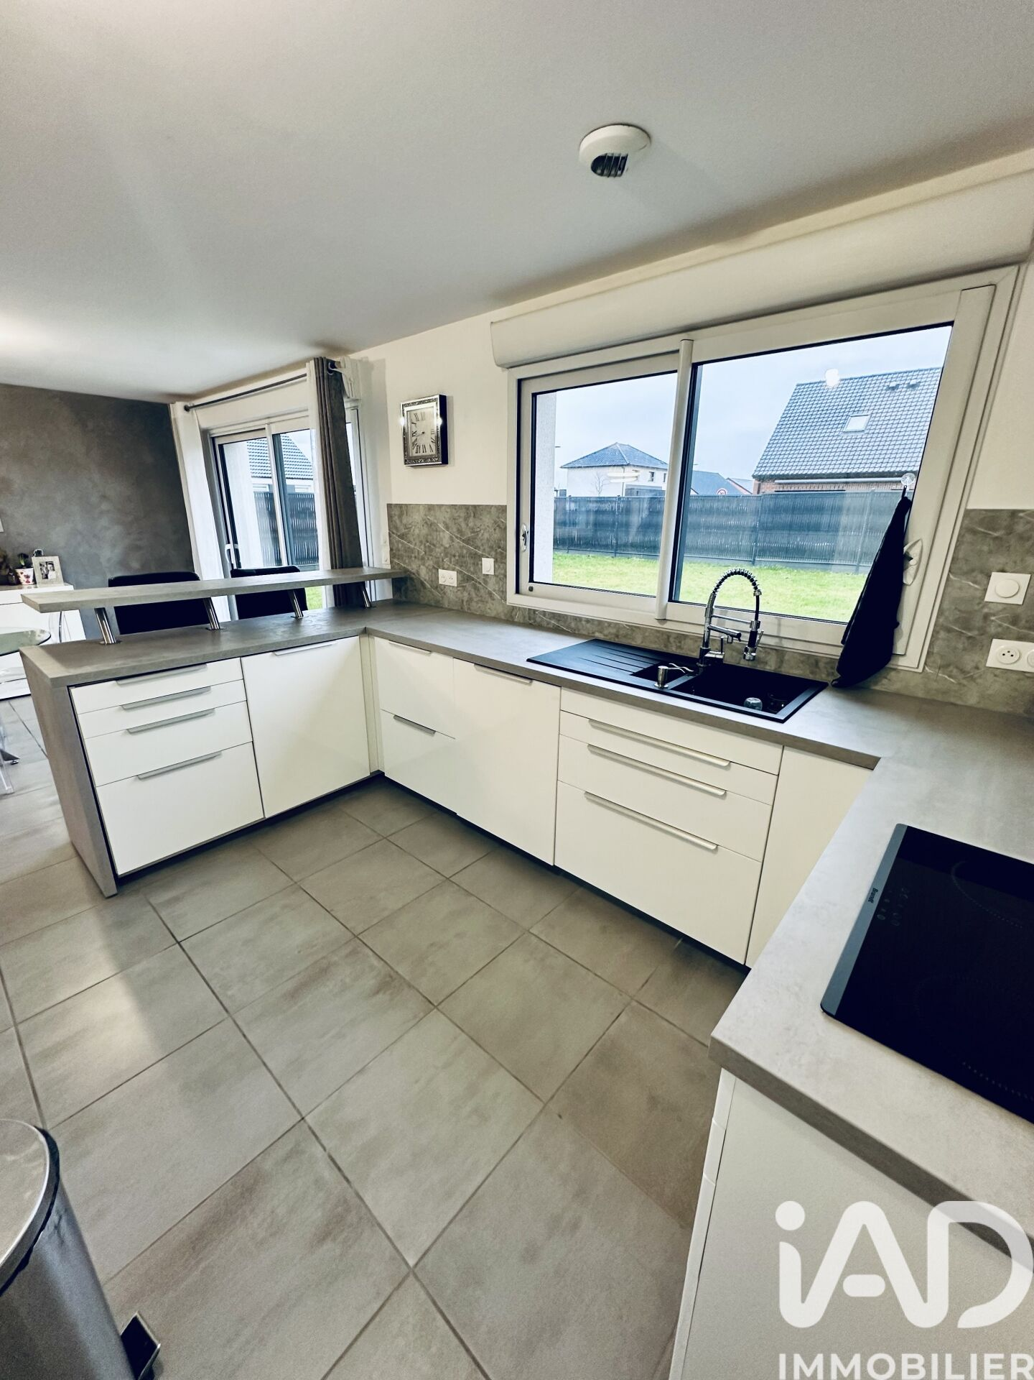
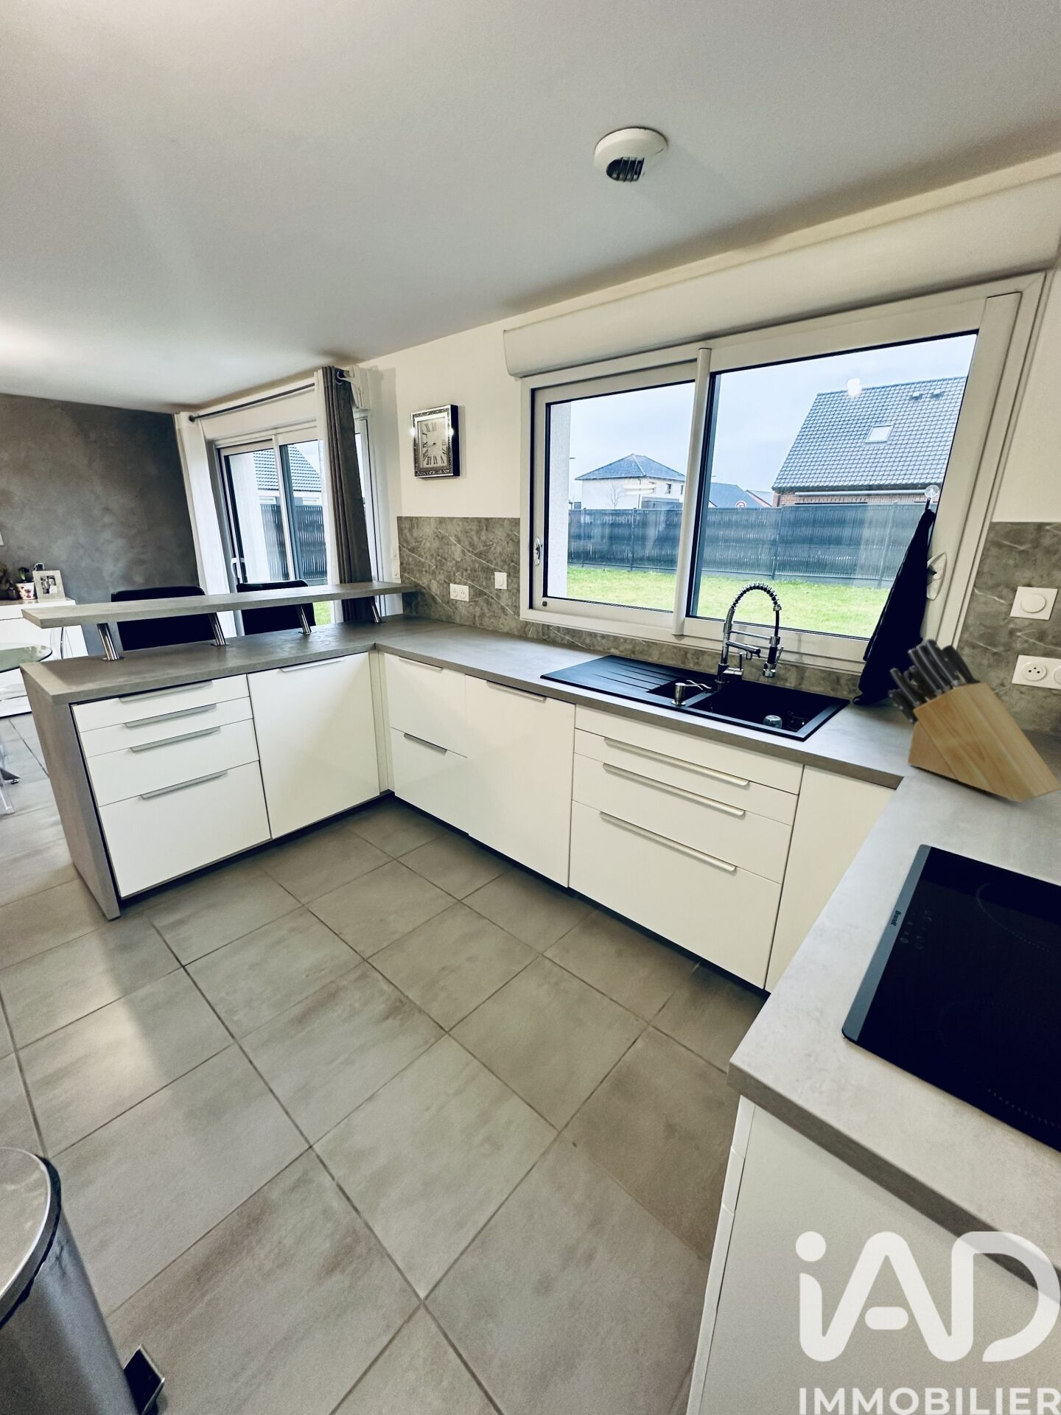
+ knife block [887,637,1061,803]
